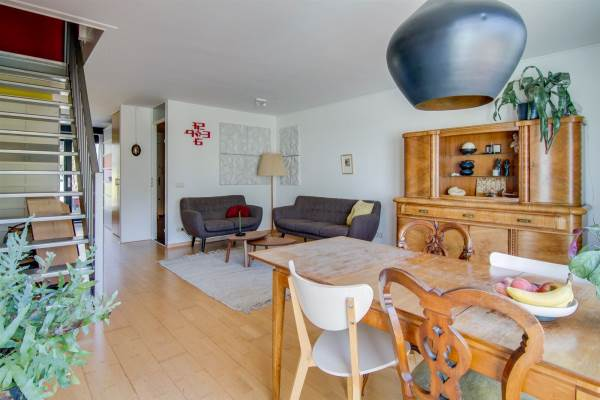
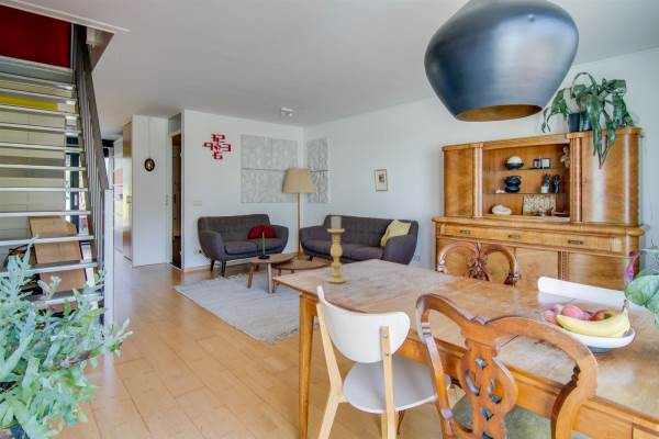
+ candle holder [326,215,347,284]
